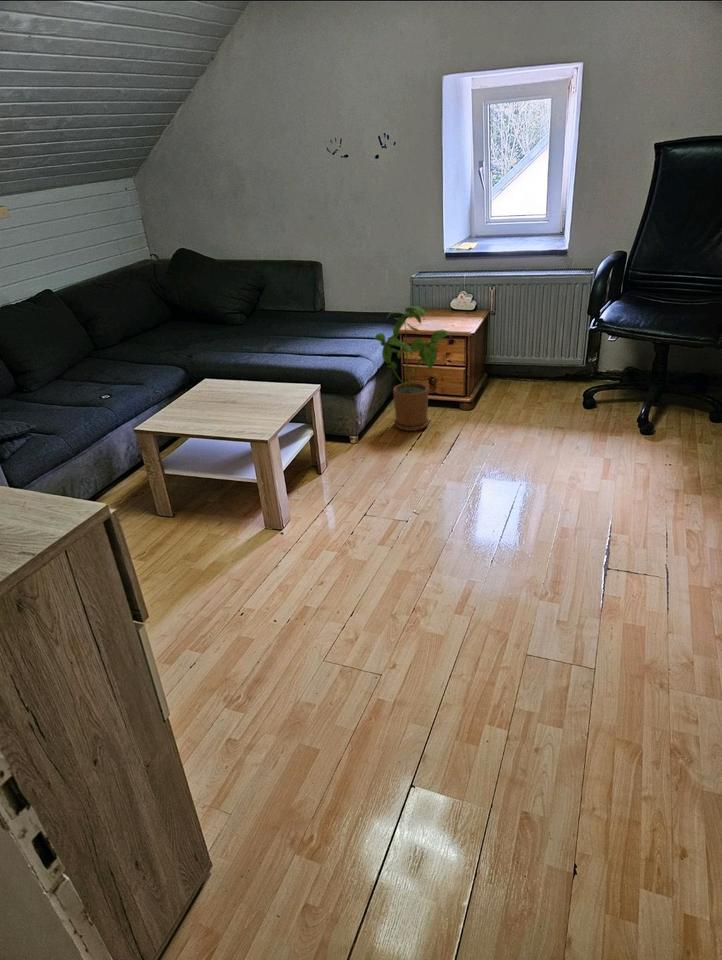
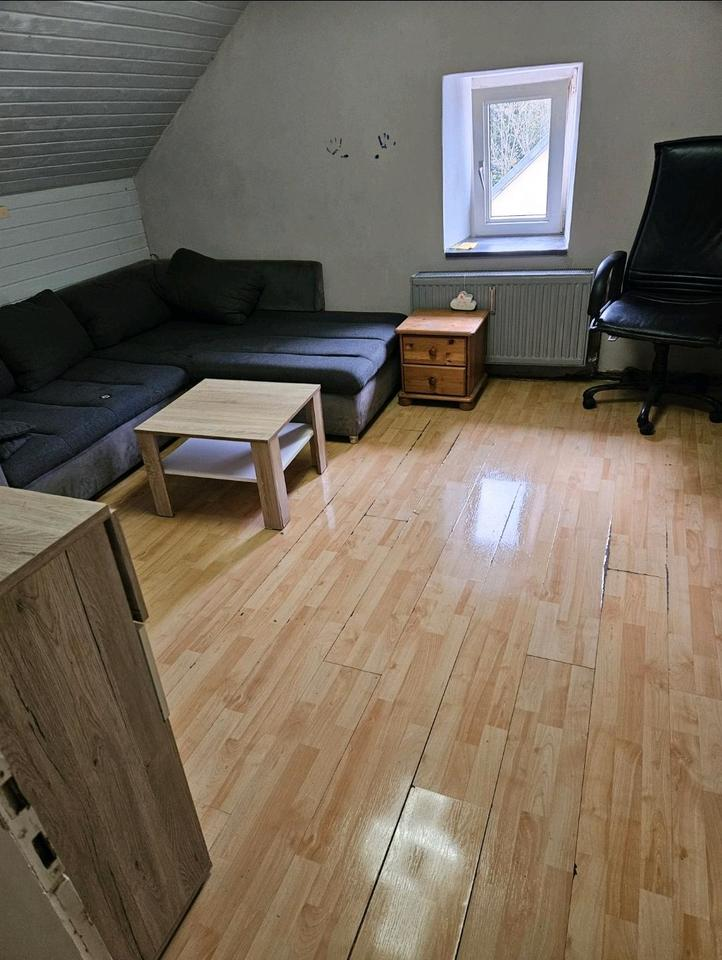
- house plant [374,305,453,432]
